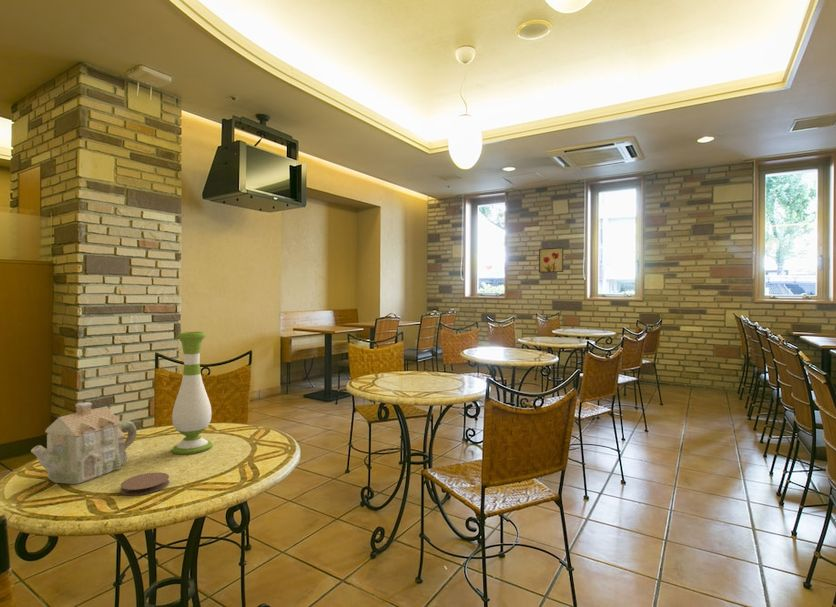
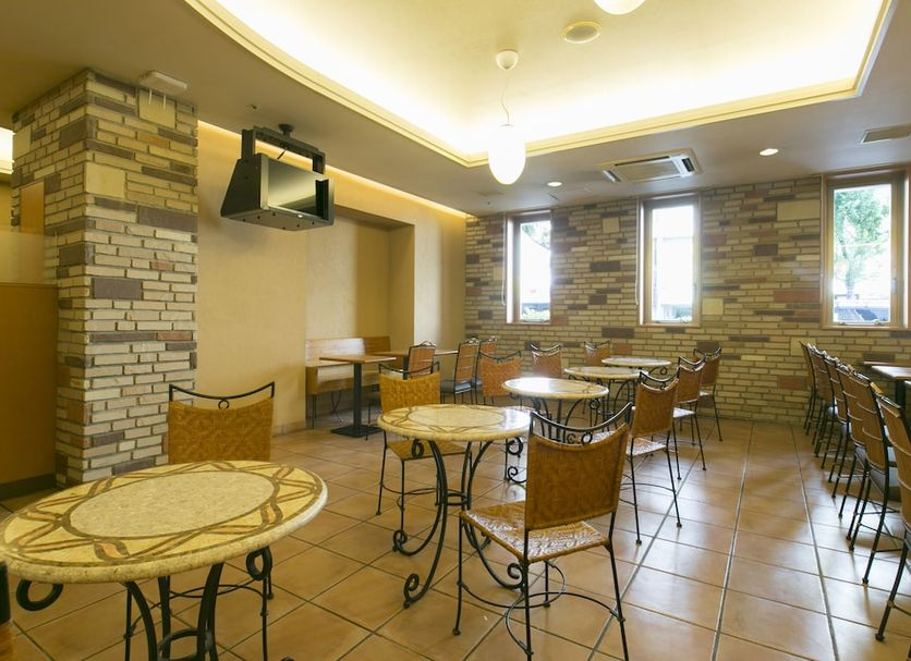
- wall art [538,246,564,274]
- vase [171,331,213,455]
- teapot [30,401,138,485]
- coaster [119,471,170,496]
